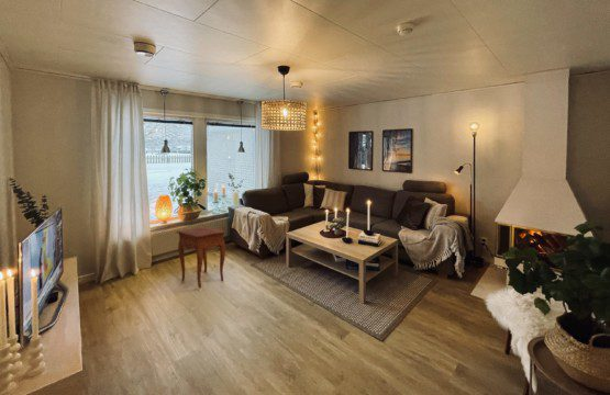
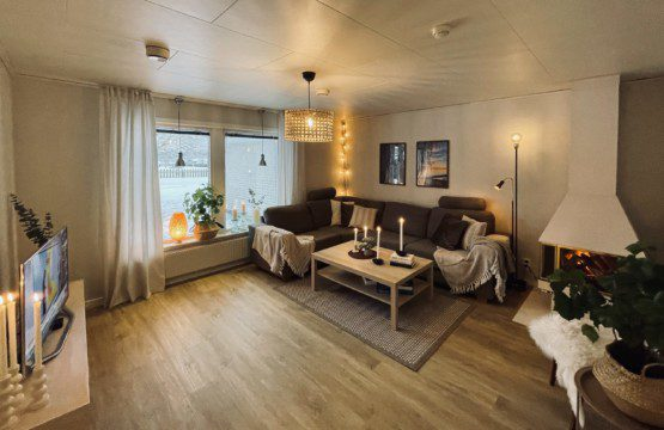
- side table [176,226,228,290]
